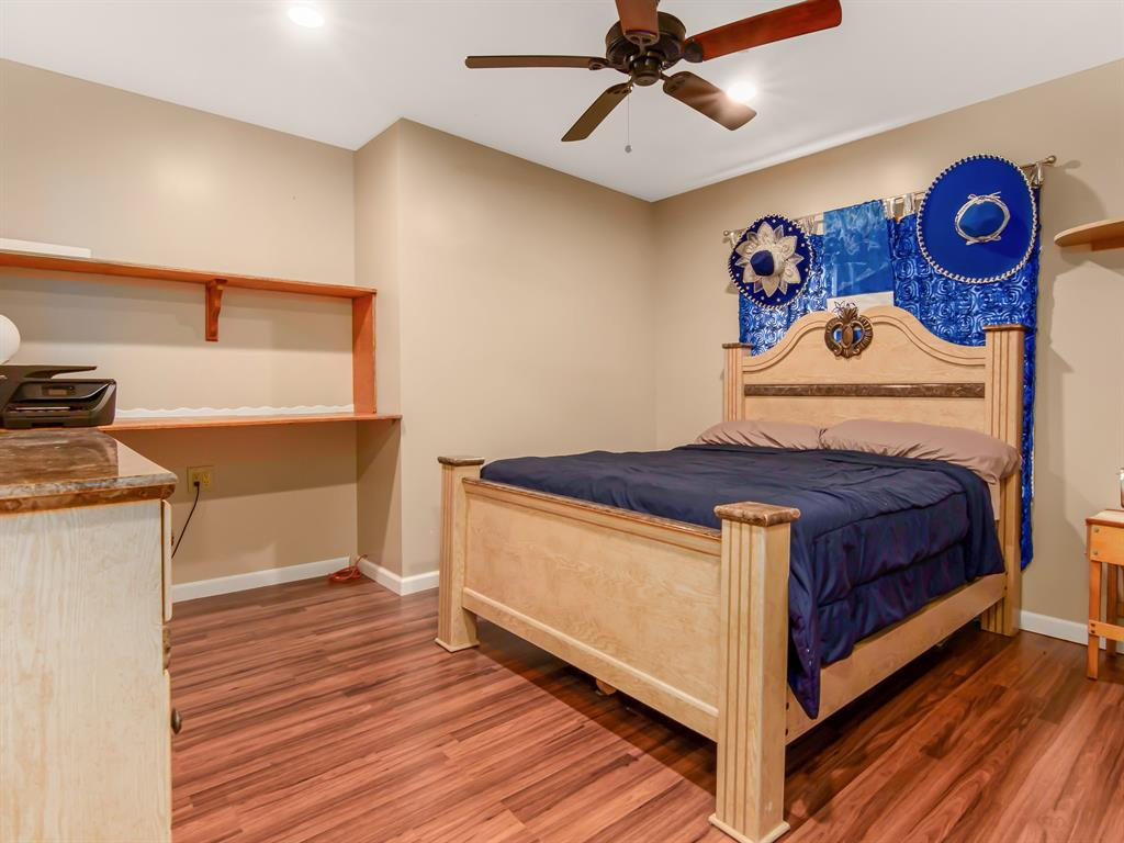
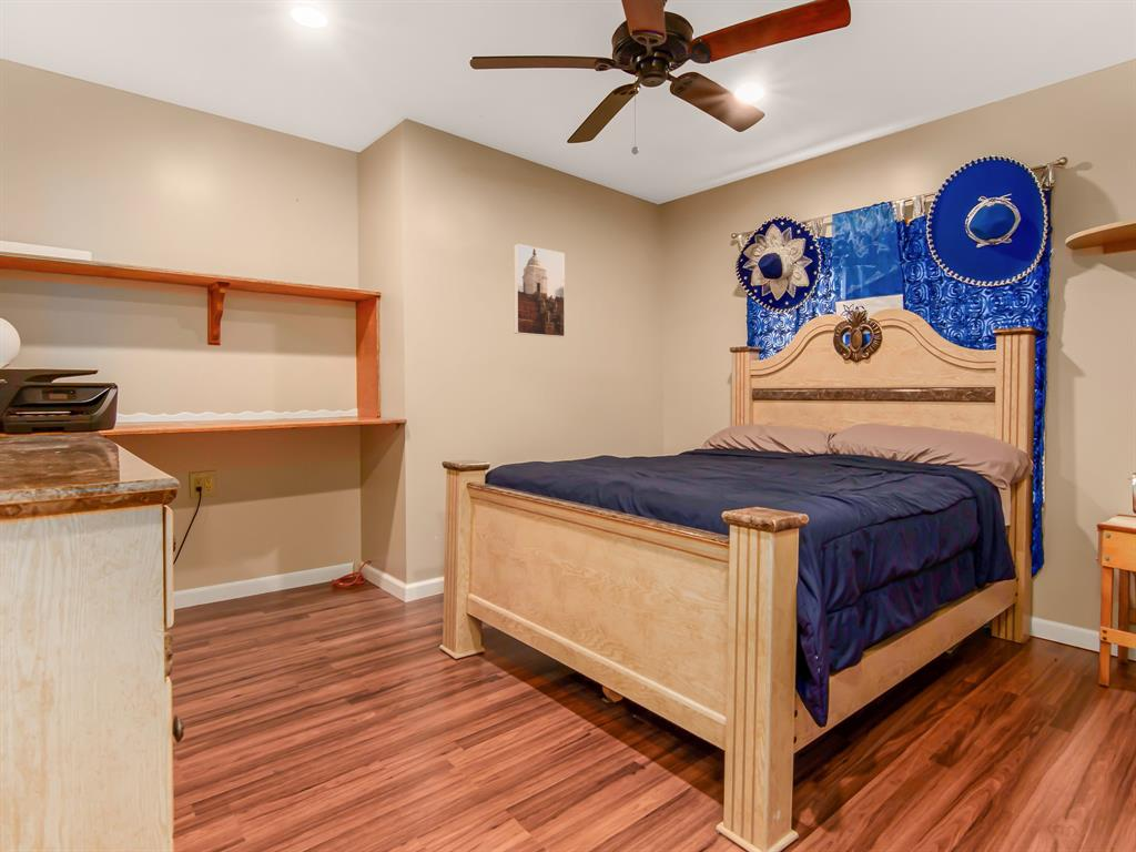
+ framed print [513,243,566,338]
